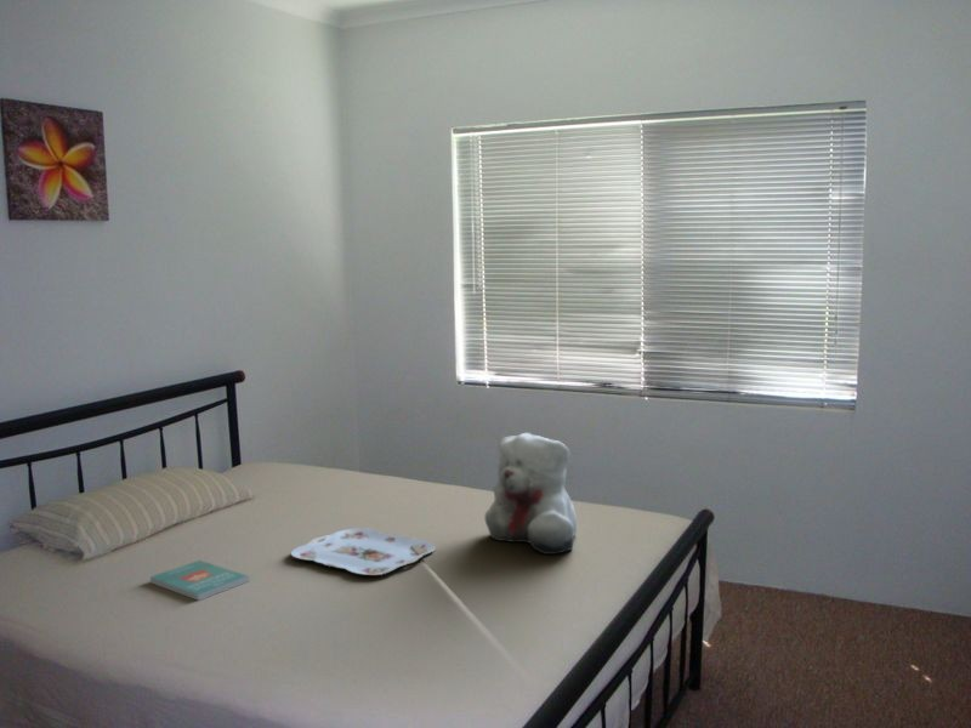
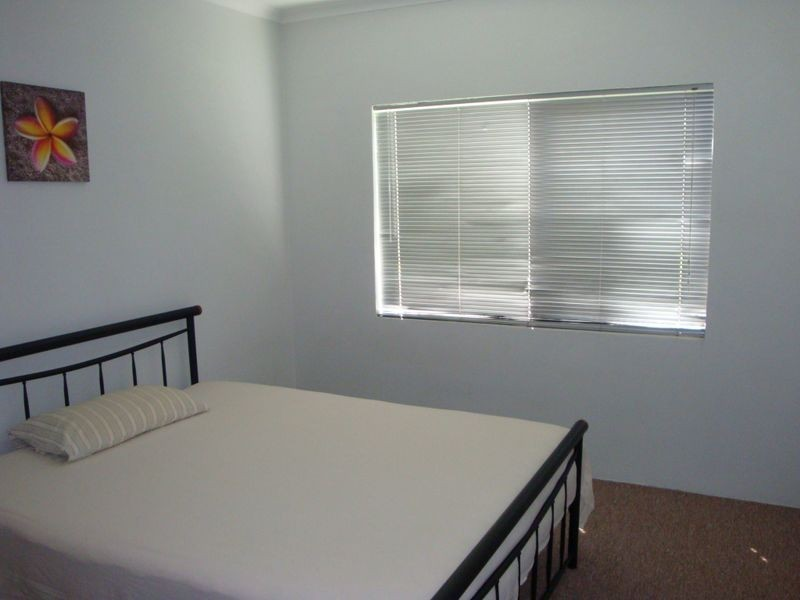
- serving tray [290,527,437,576]
- teddy bear [483,432,578,556]
- book [149,559,250,602]
